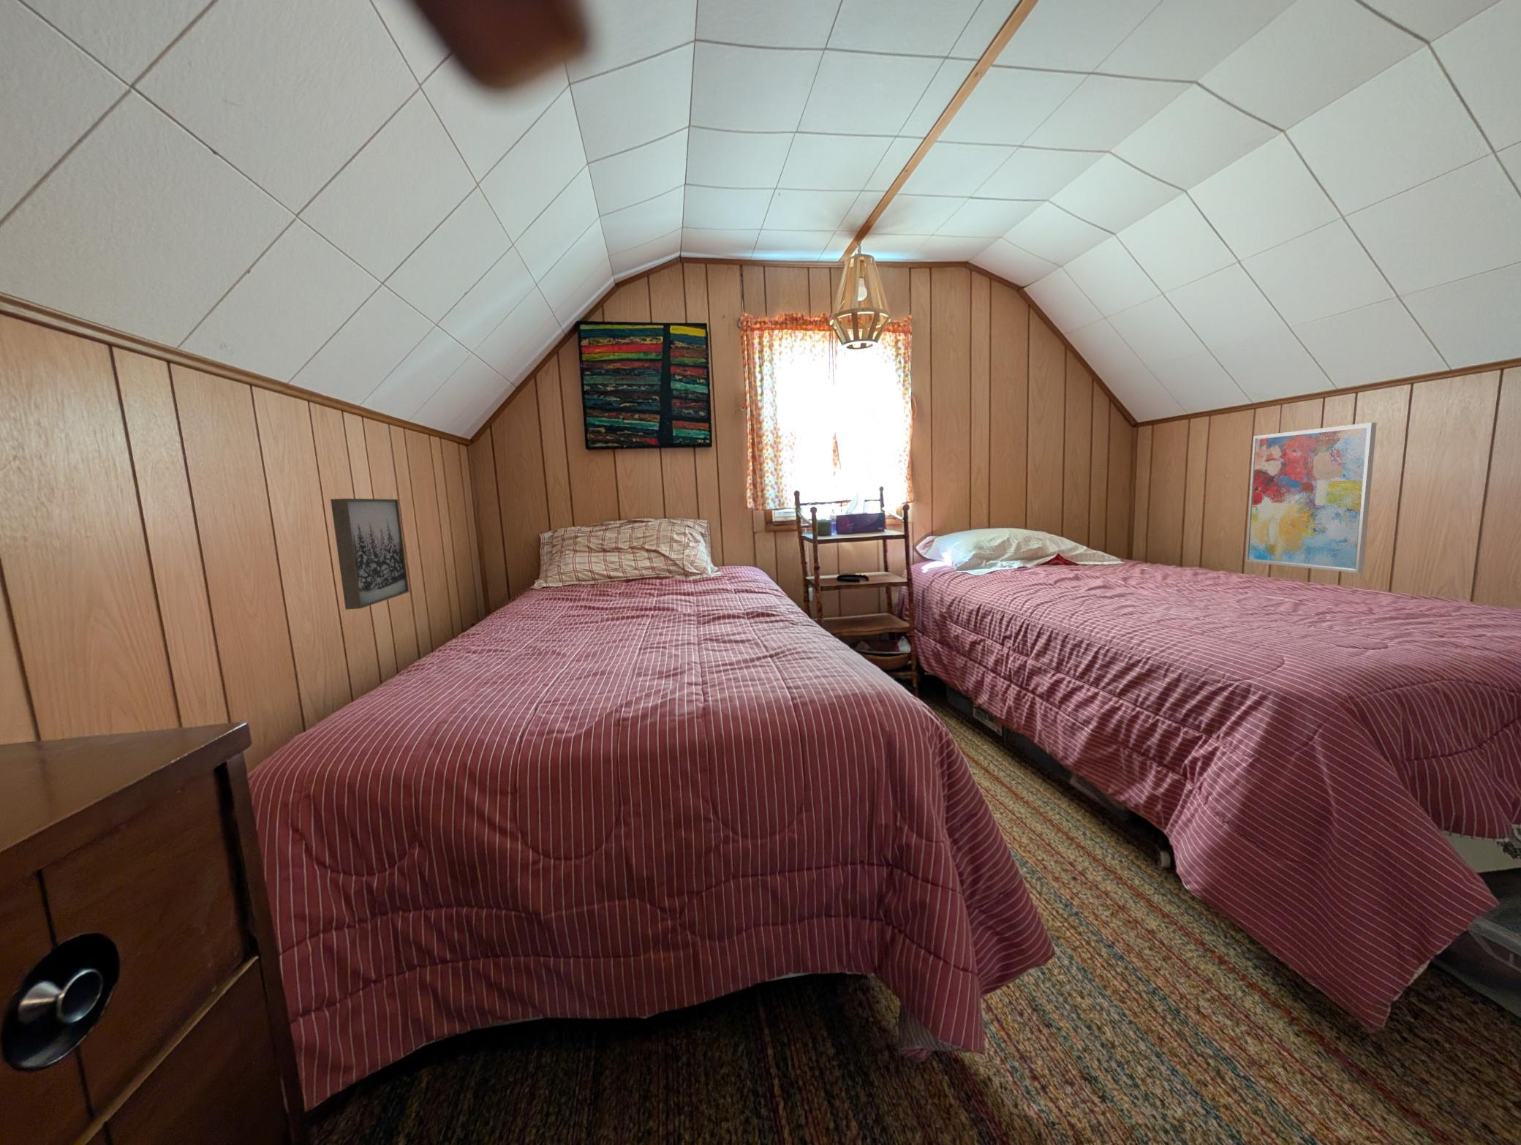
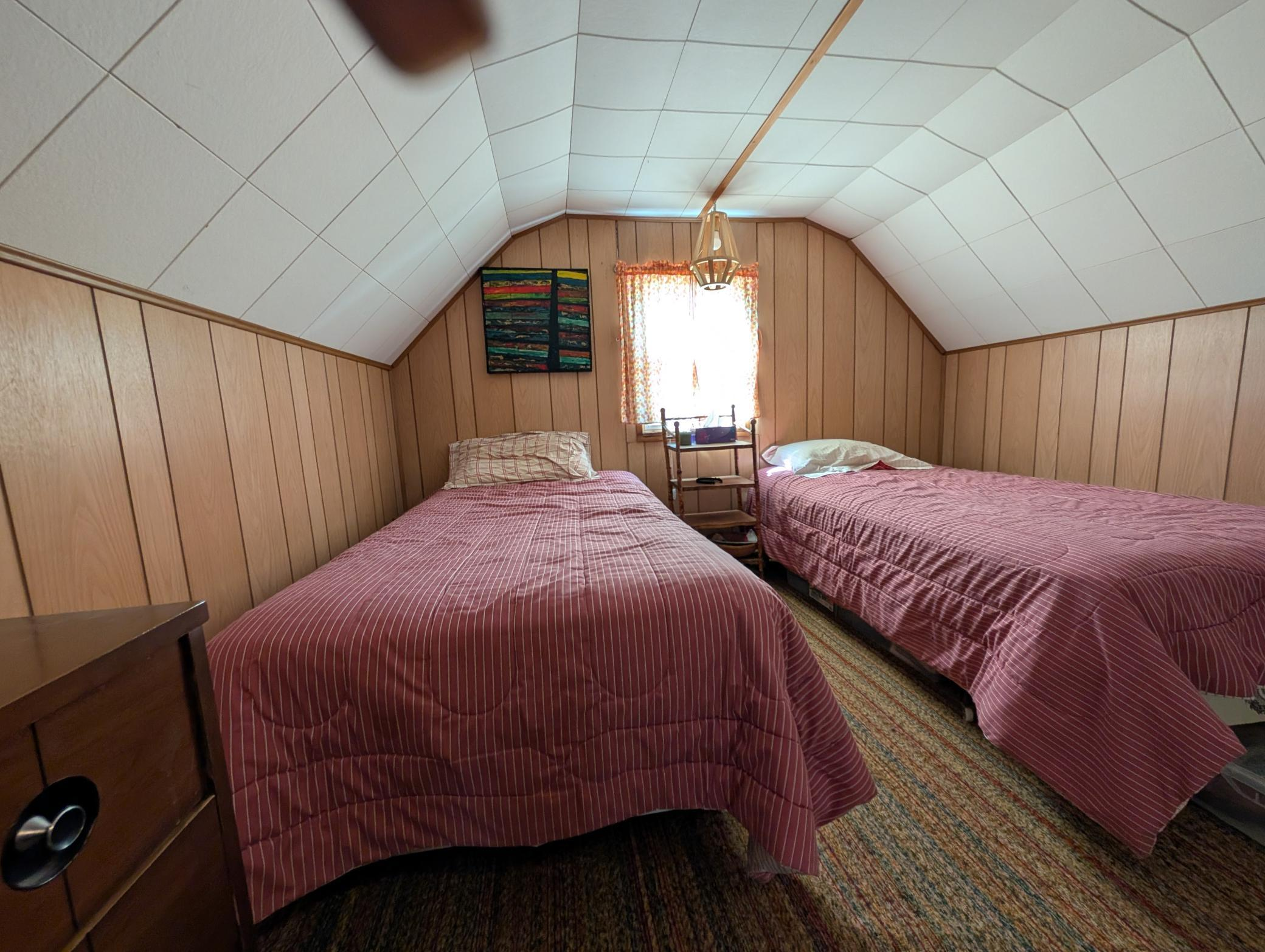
- wall art [329,498,410,611]
- wall art [1246,422,1378,574]
